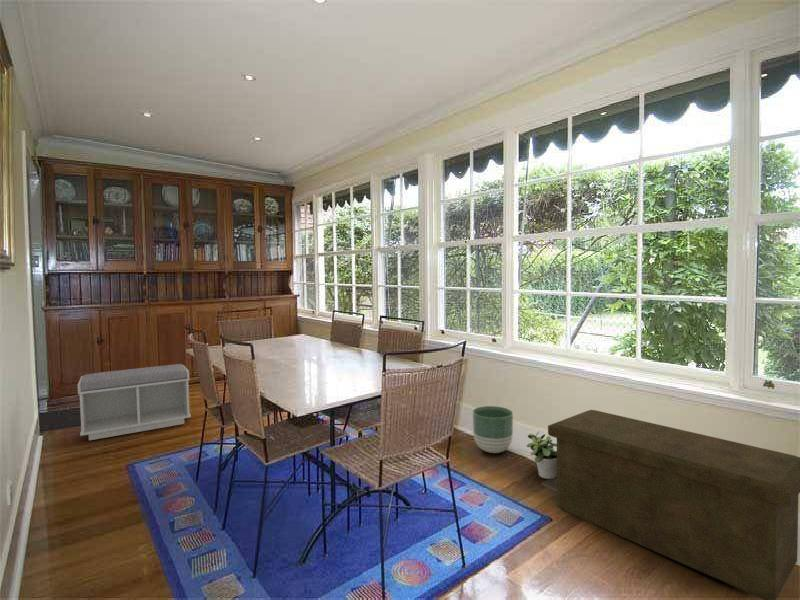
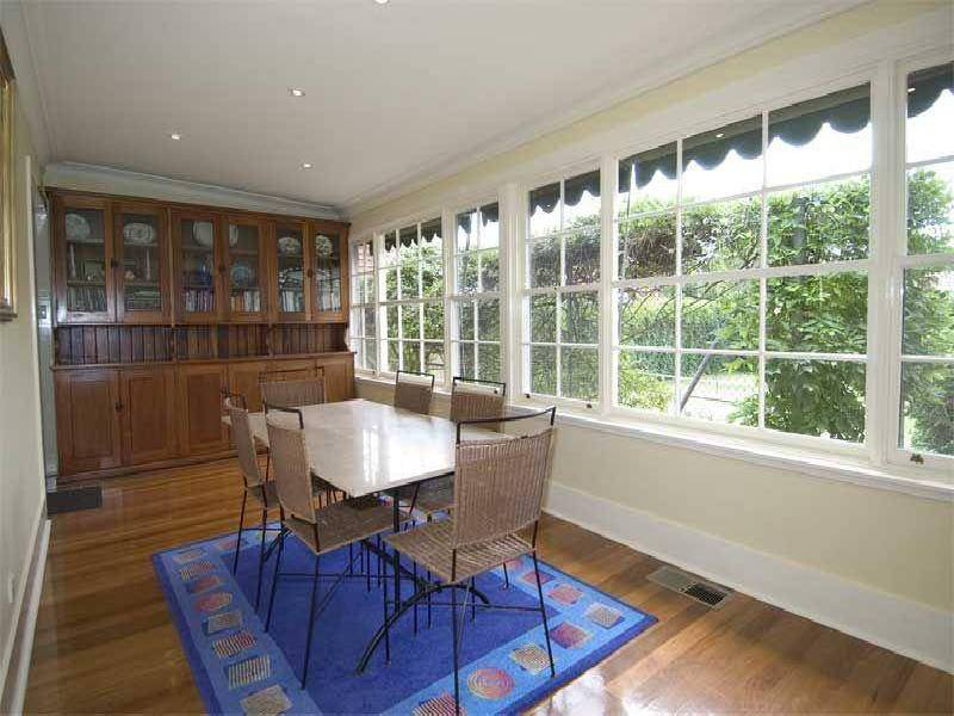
- potted plant [526,430,557,480]
- storage bench [547,409,800,600]
- planter [472,405,514,454]
- bench [77,363,192,441]
